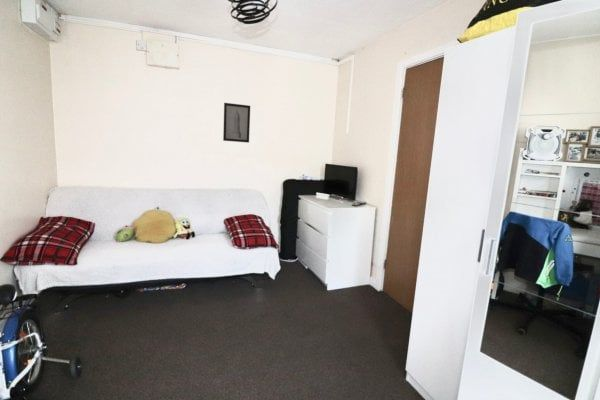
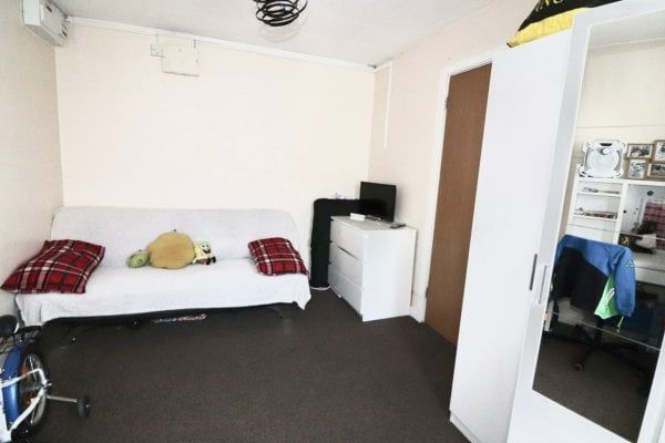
- wall art [222,102,251,144]
